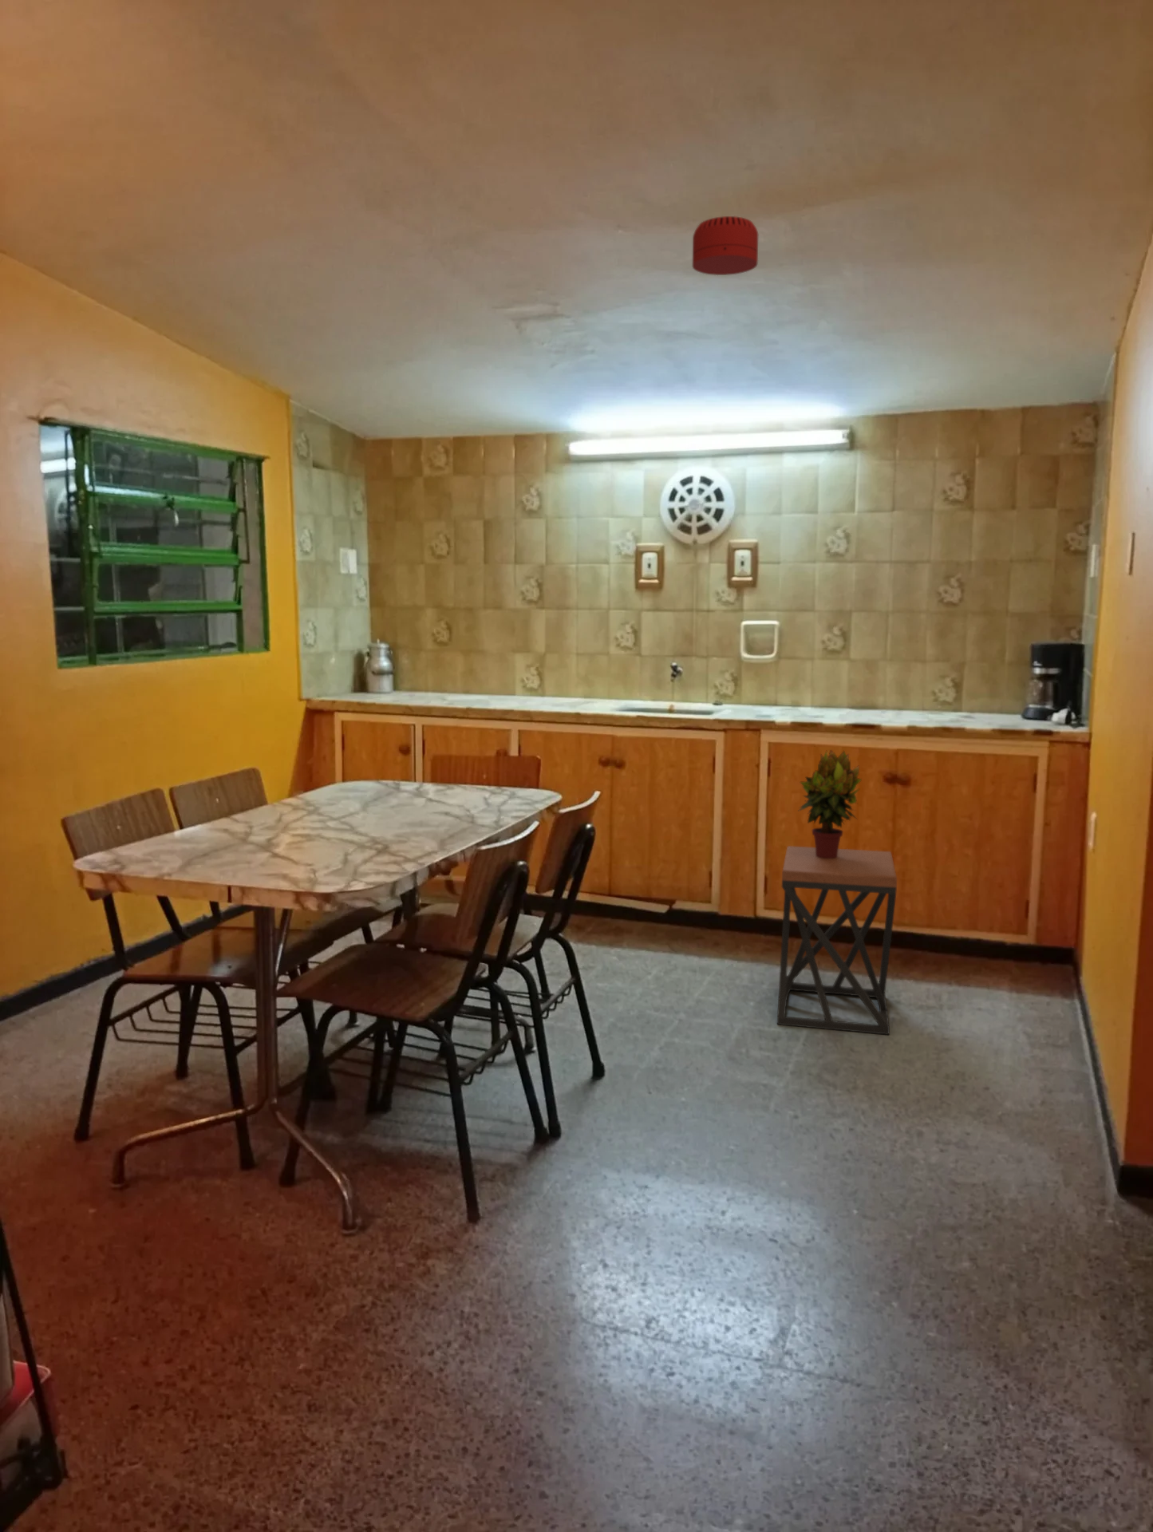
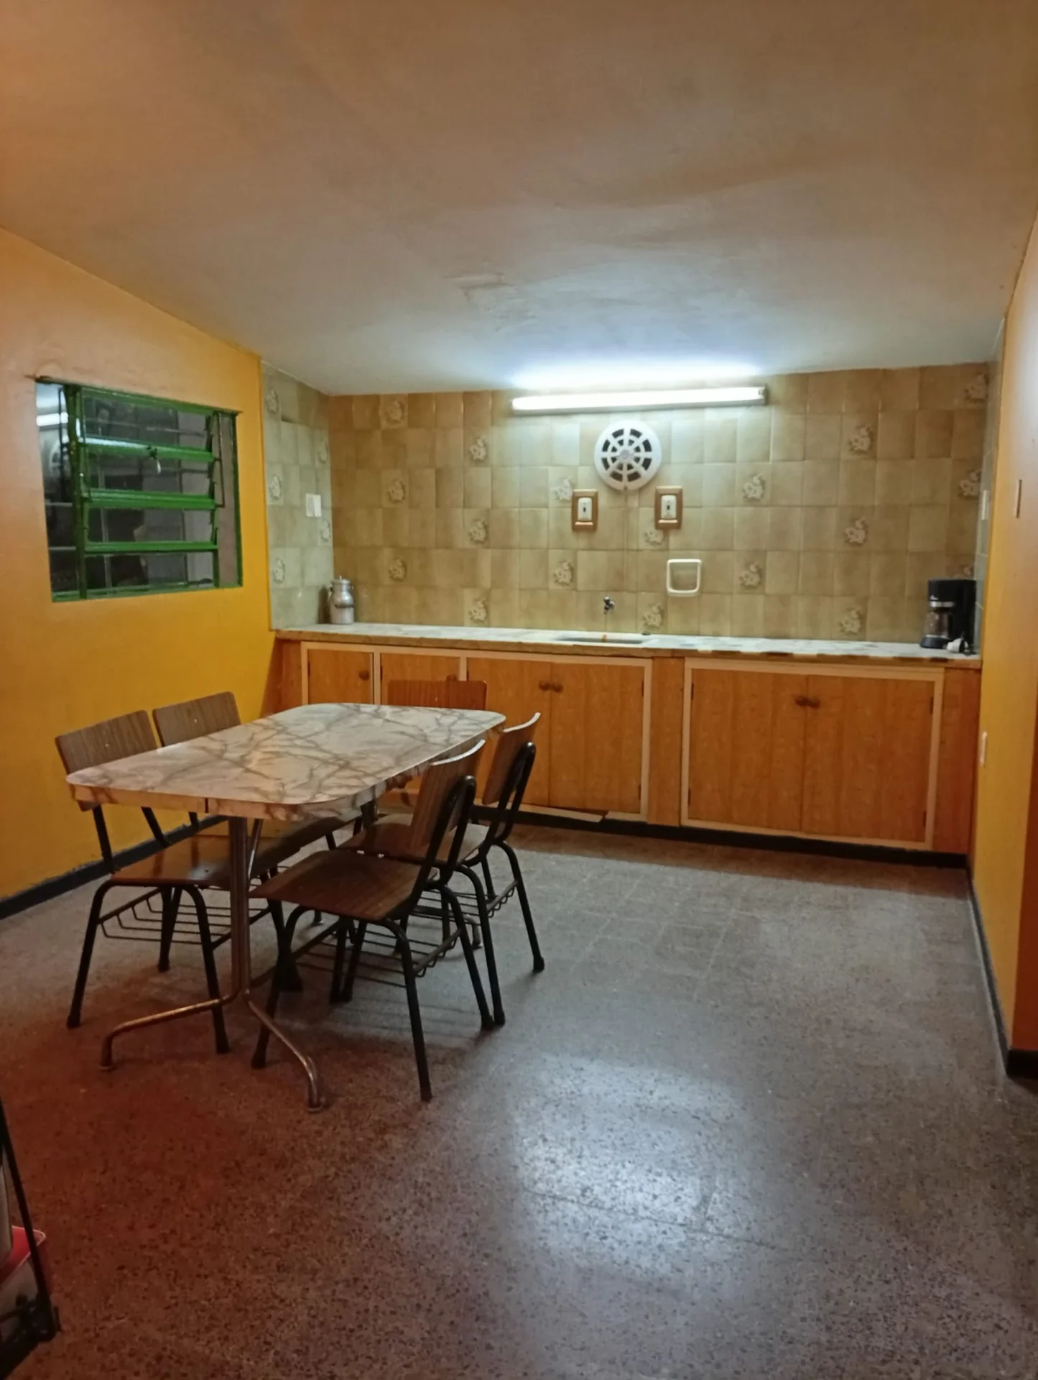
- smoke detector [692,216,759,276]
- potted plant [797,750,862,859]
- stool [776,845,897,1035]
